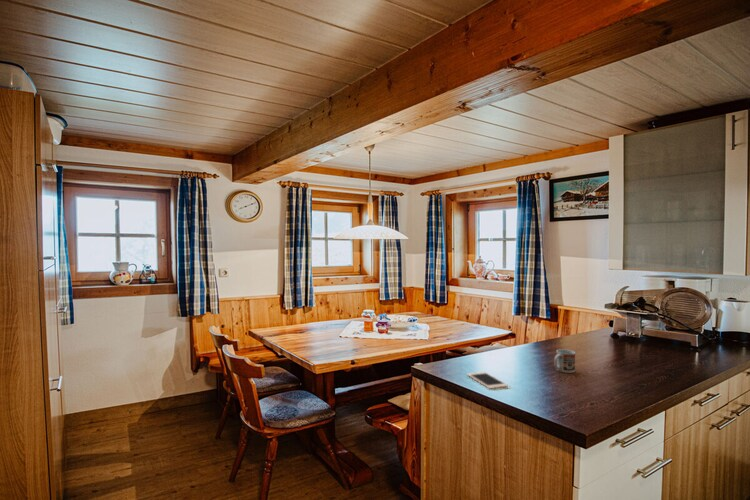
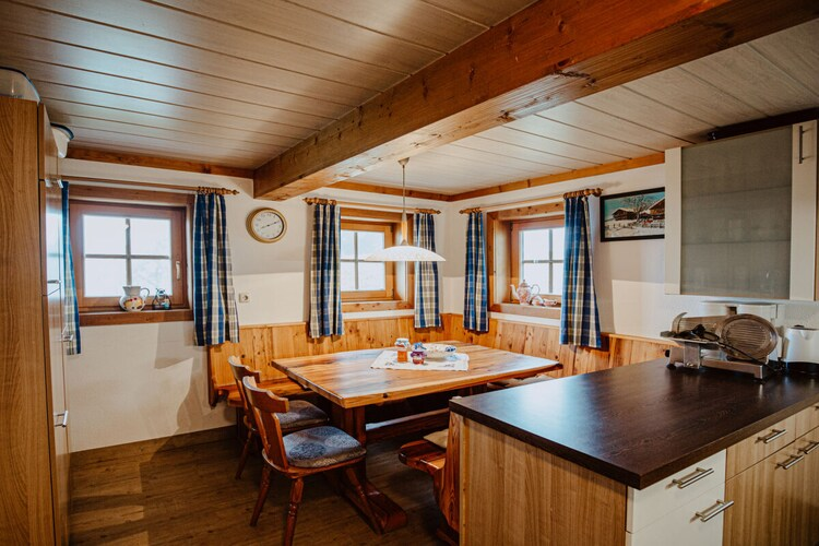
- cell phone [466,371,508,390]
- cup [553,348,577,374]
